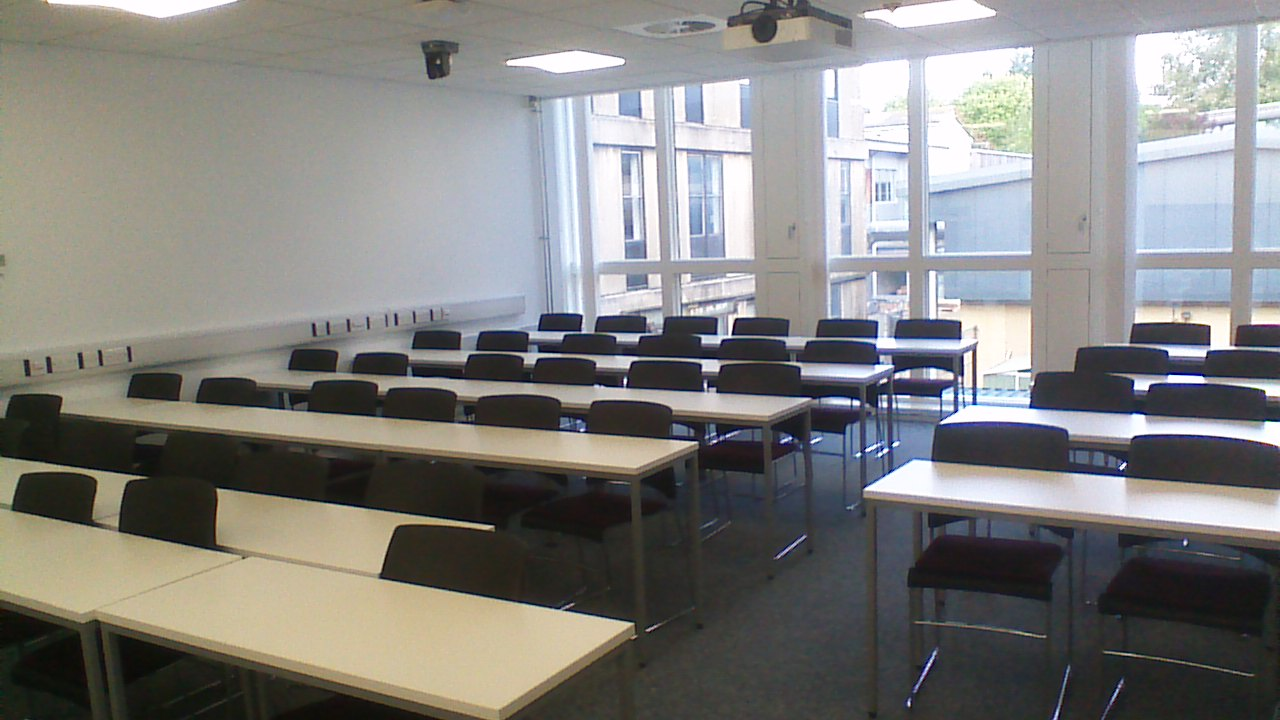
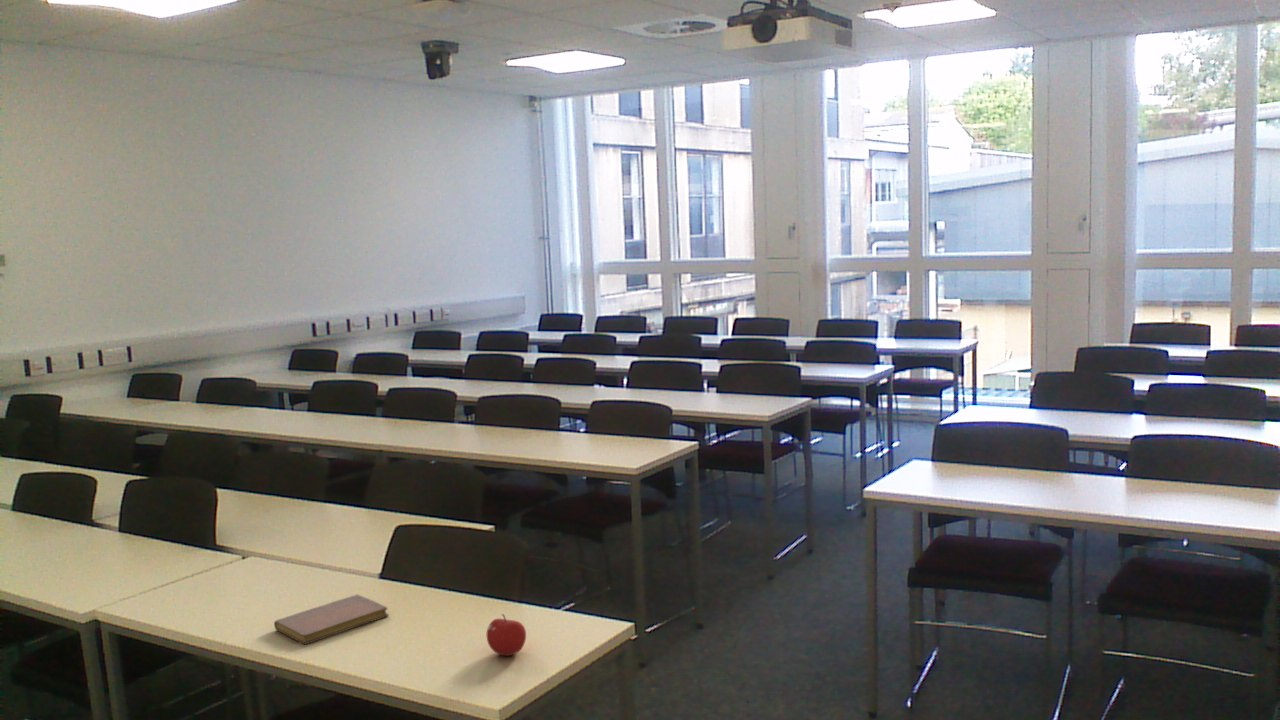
+ notebook [273,594,390,645]
+ fruit [486,613,527,657]
